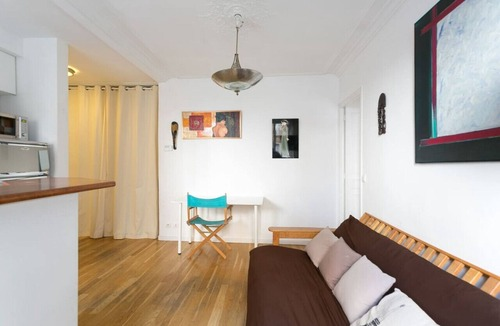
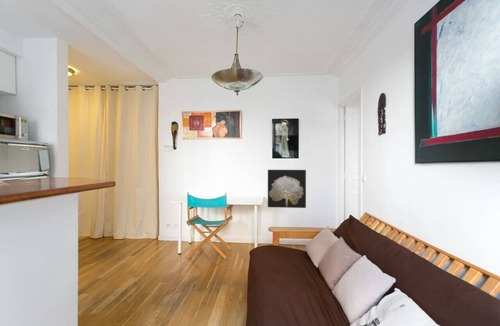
+ wall art [267,169,307,209]
